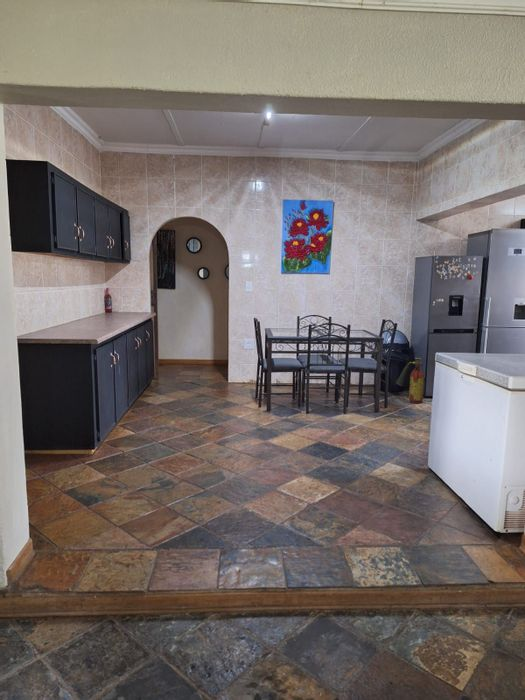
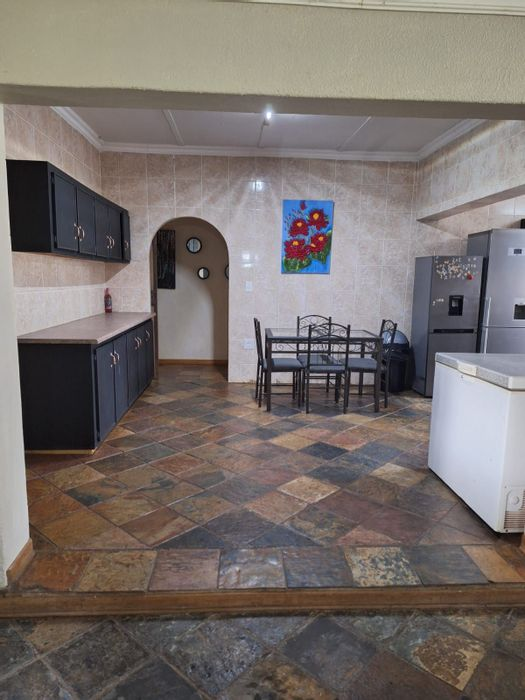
- fire extinguisher [395,356,425,404]
